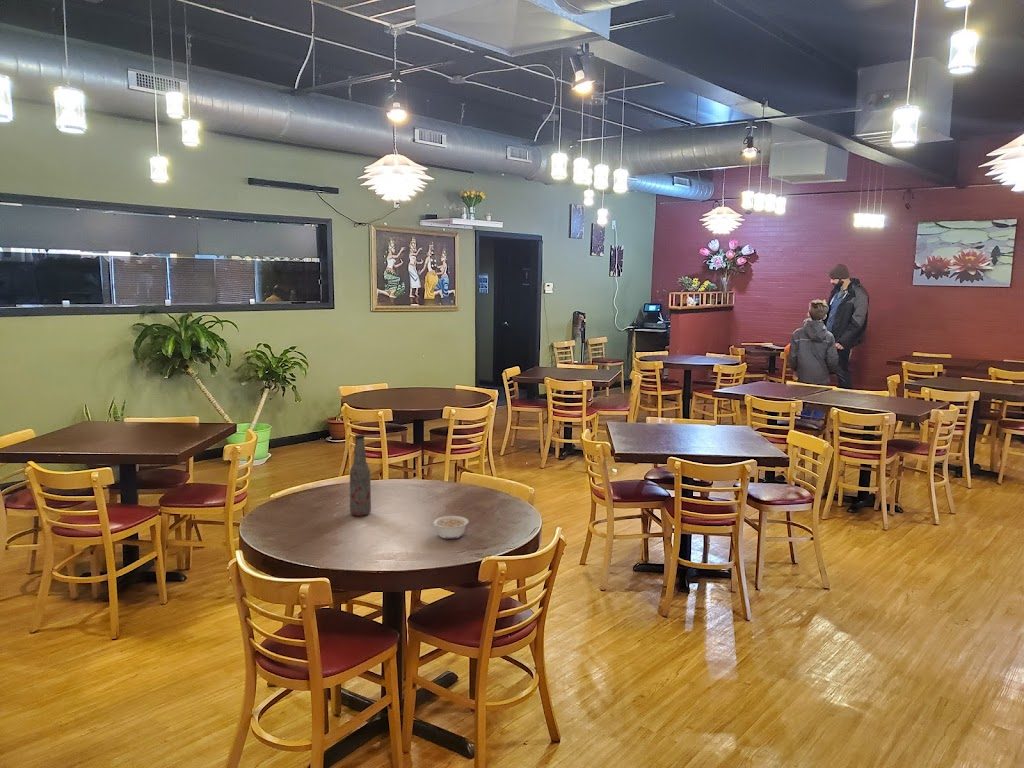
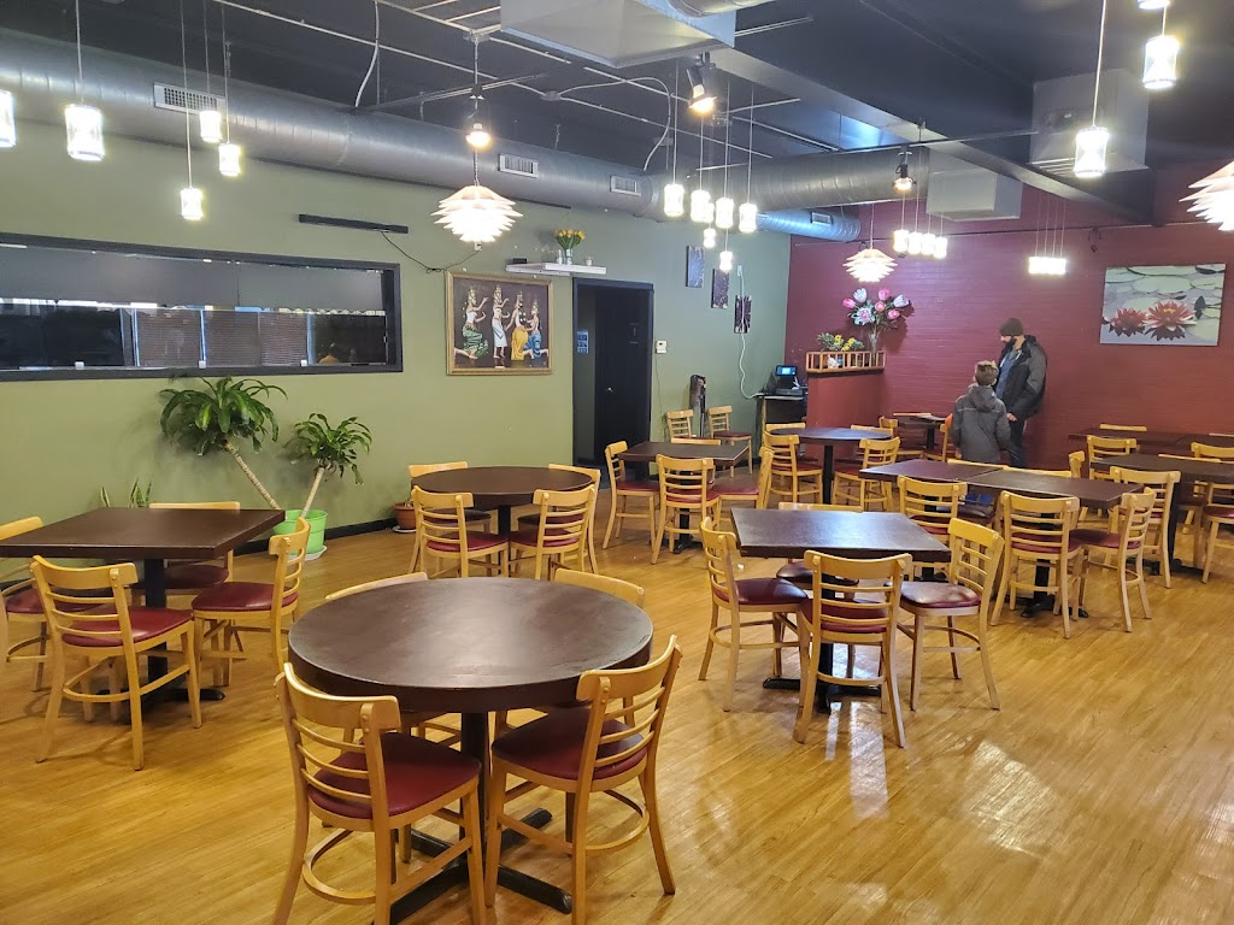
- legume [430,515,470,540]
- bottle [349,434,372,517]
